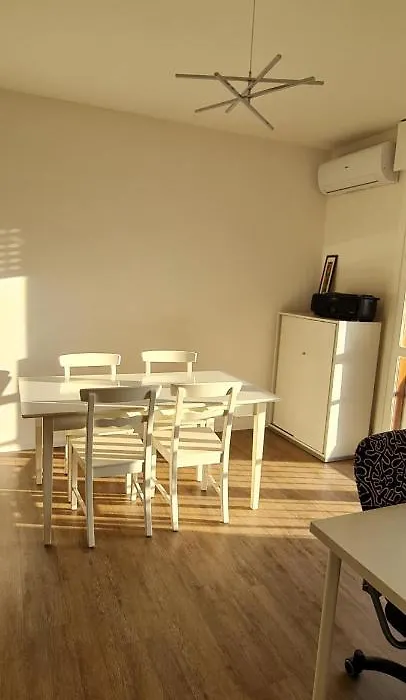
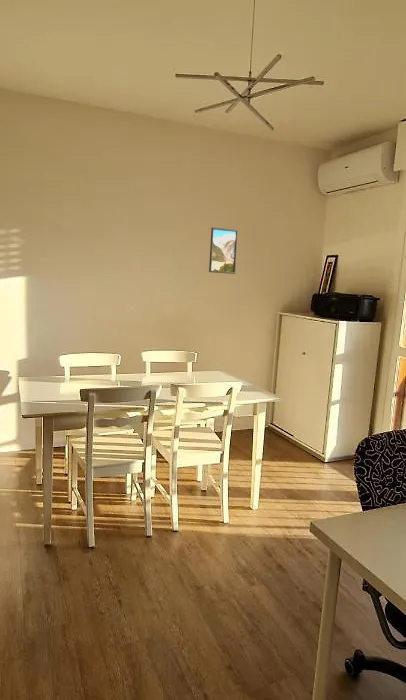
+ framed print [208,226,239,275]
